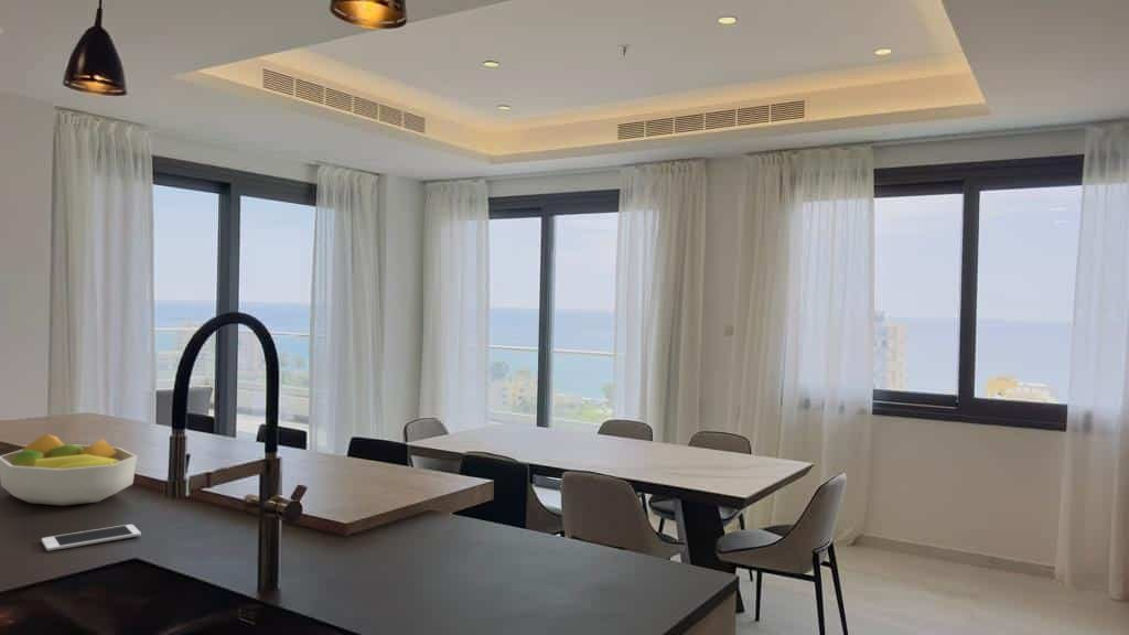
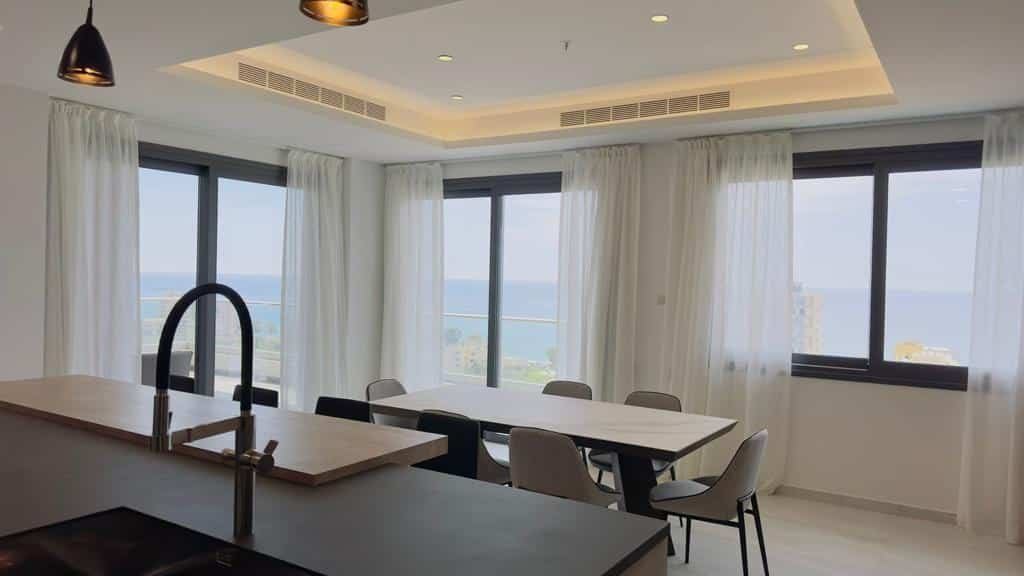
- fruit bowl [0,432,138,507]
- cell phone [41,524,142,552]
